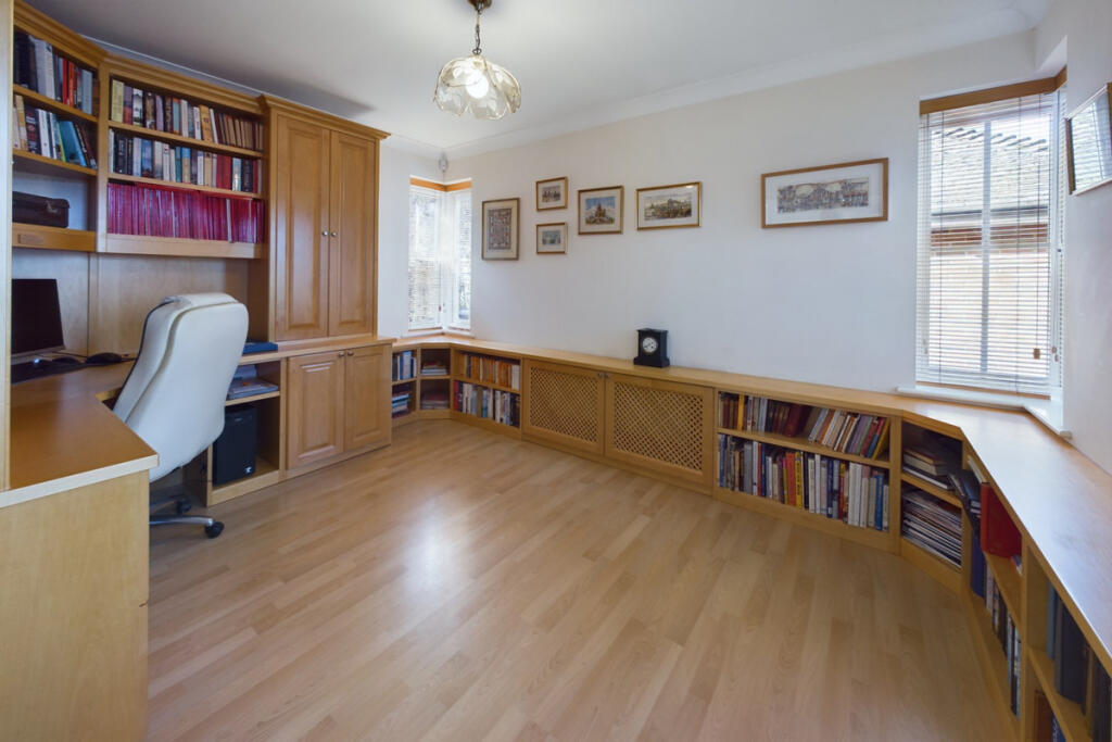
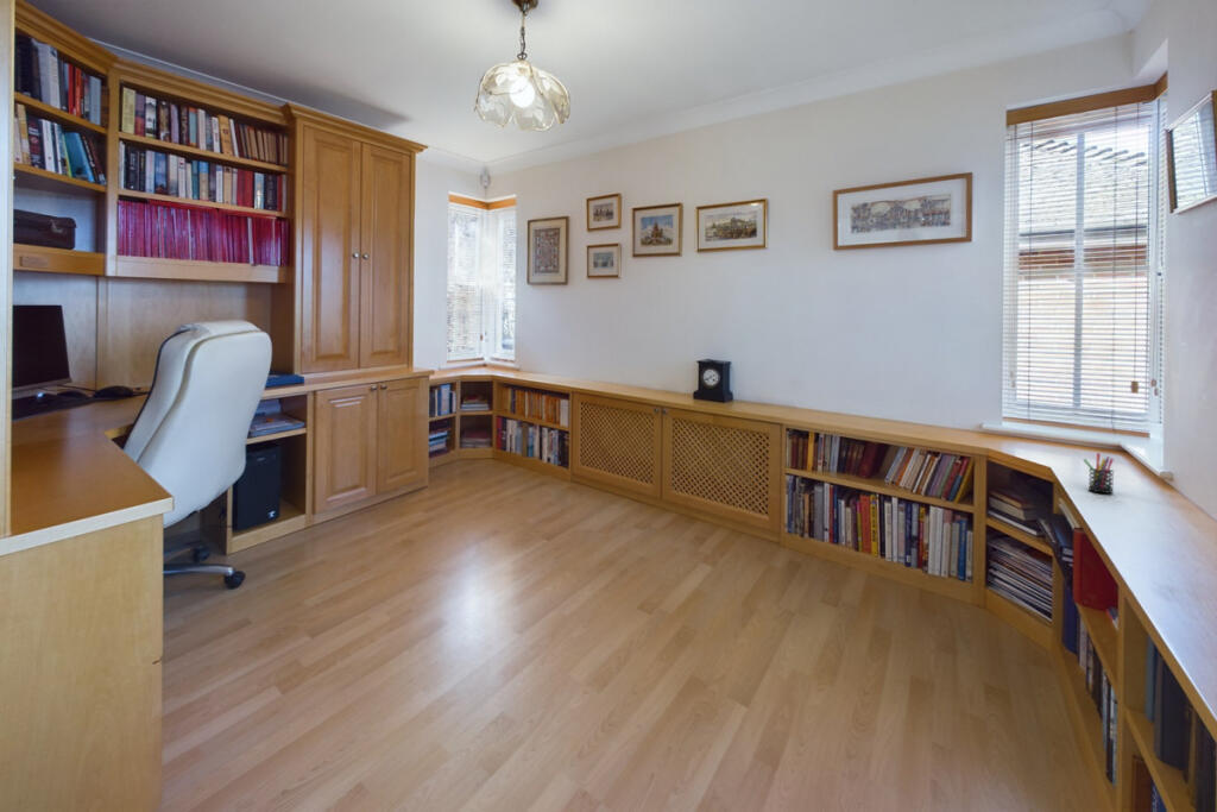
+ pen holder [1083,452,1115,495]
